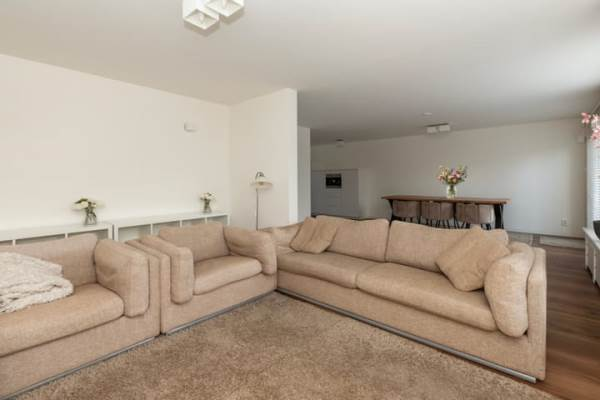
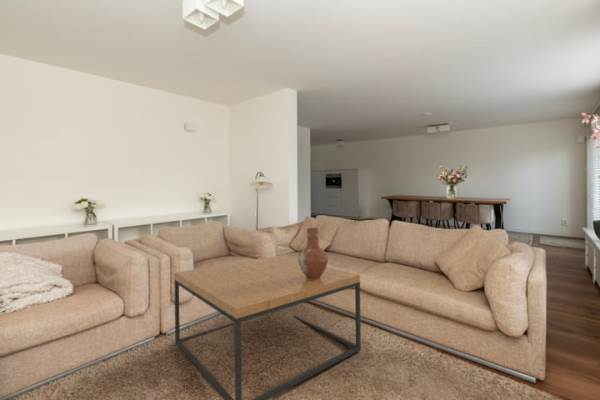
+ coffee table [173,254,362,400]
+ vase [297,227,329,280]
